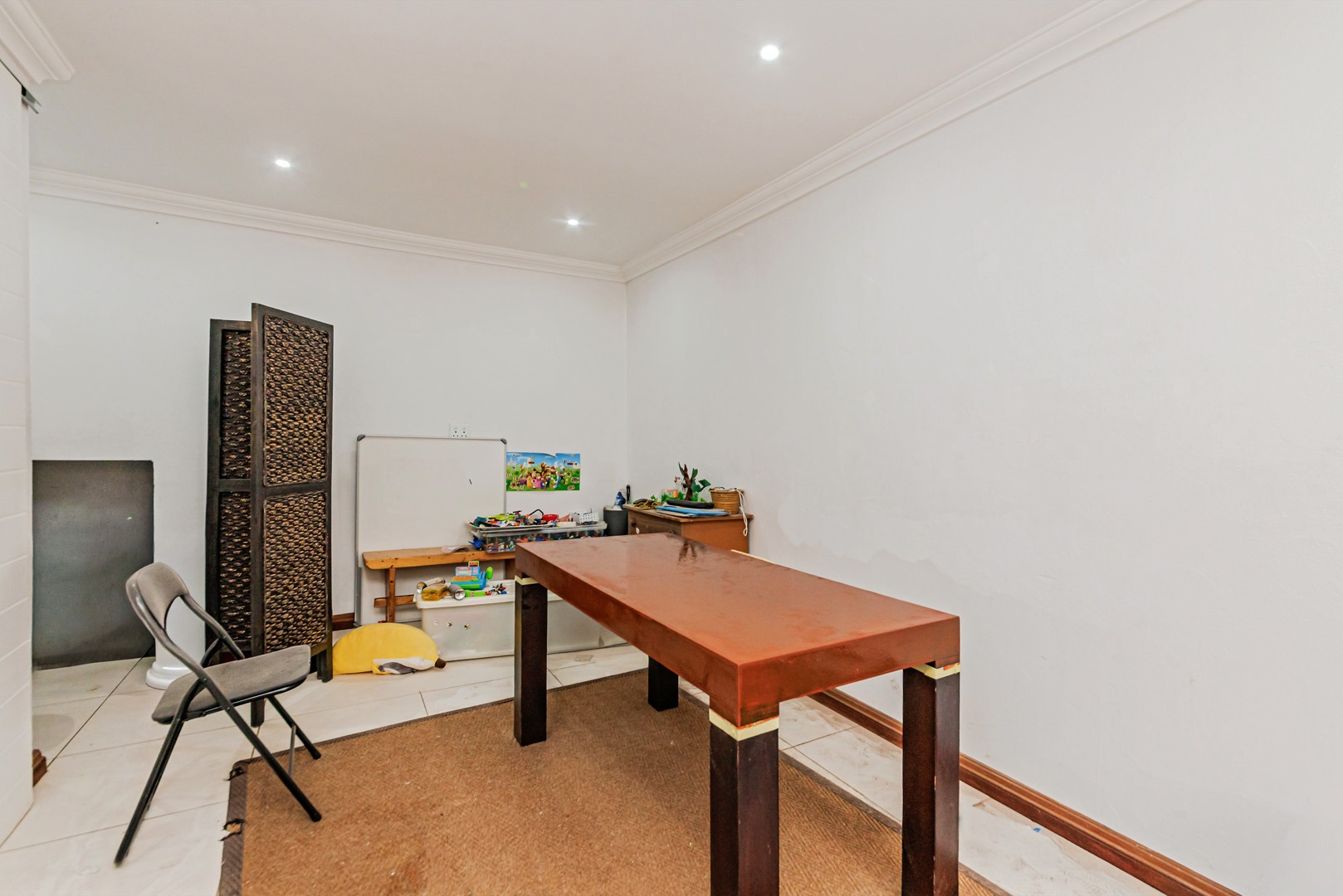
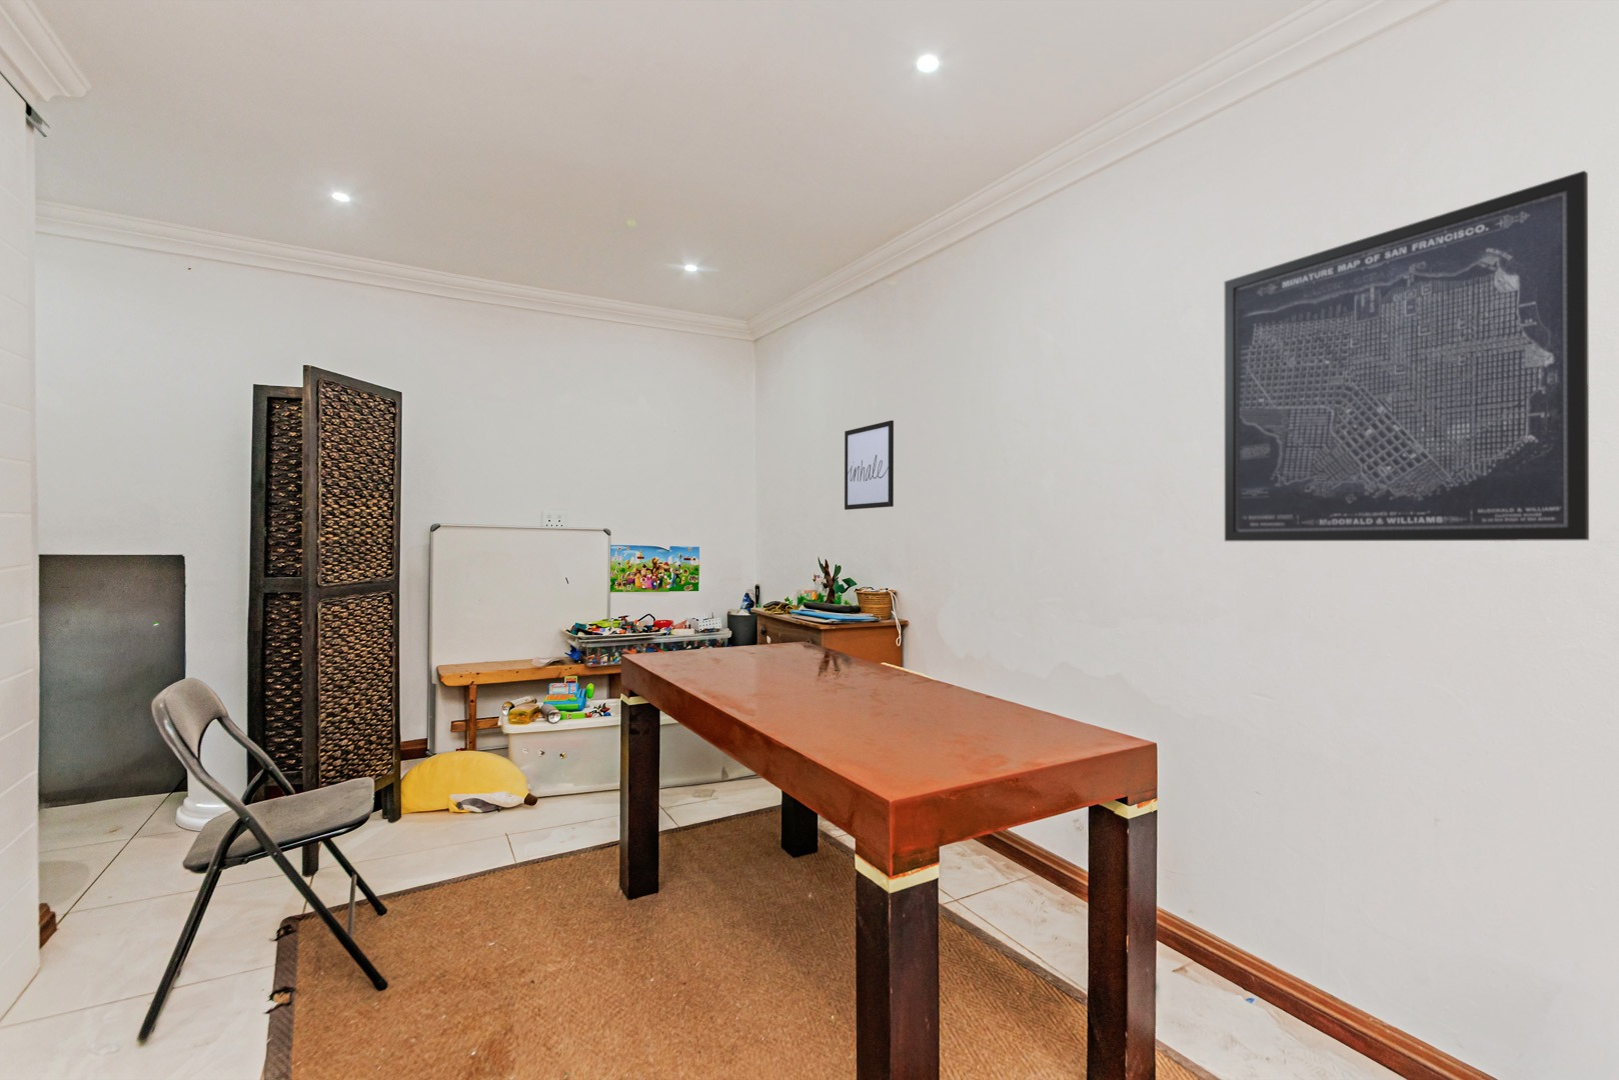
+ wall art [1224,170,1590,542]
+ wall art [844,419,894,511]
